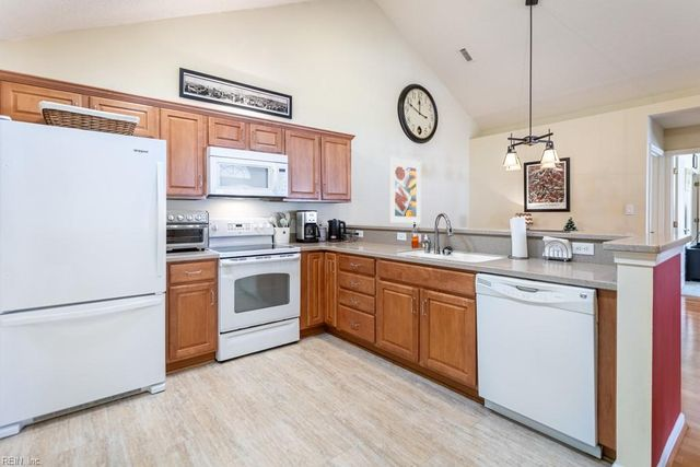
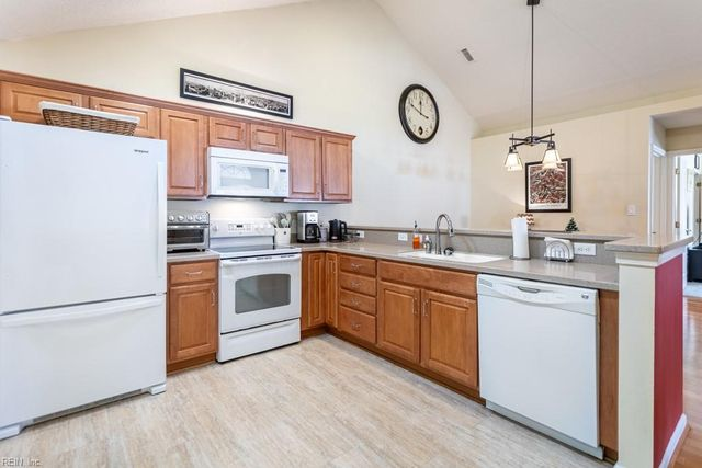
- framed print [388,156,422,224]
